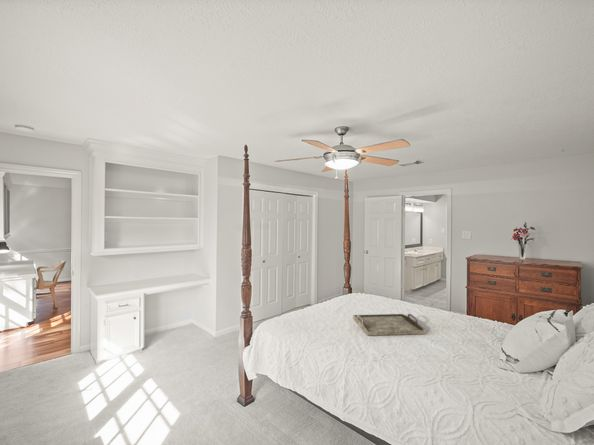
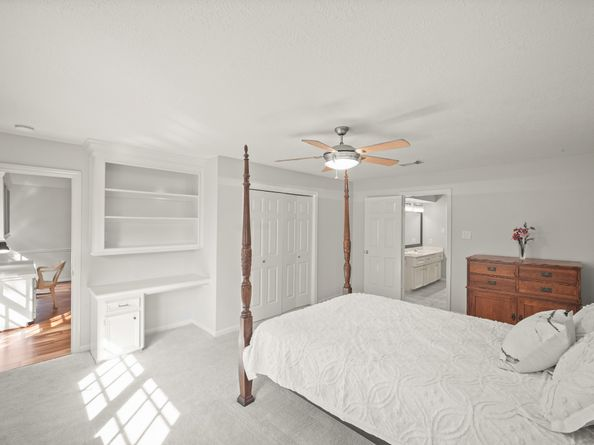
- serving tray [352,313,426,337]
